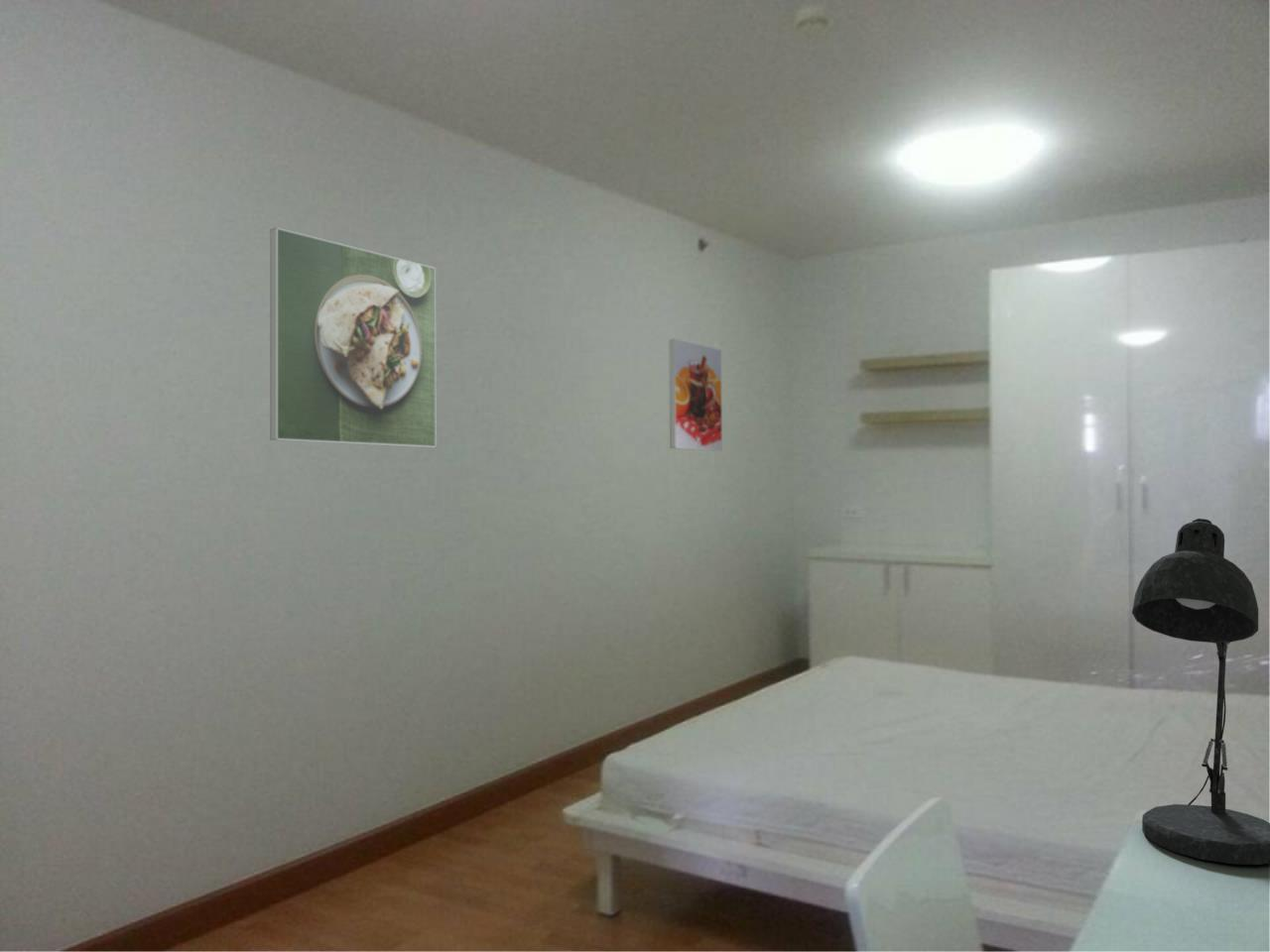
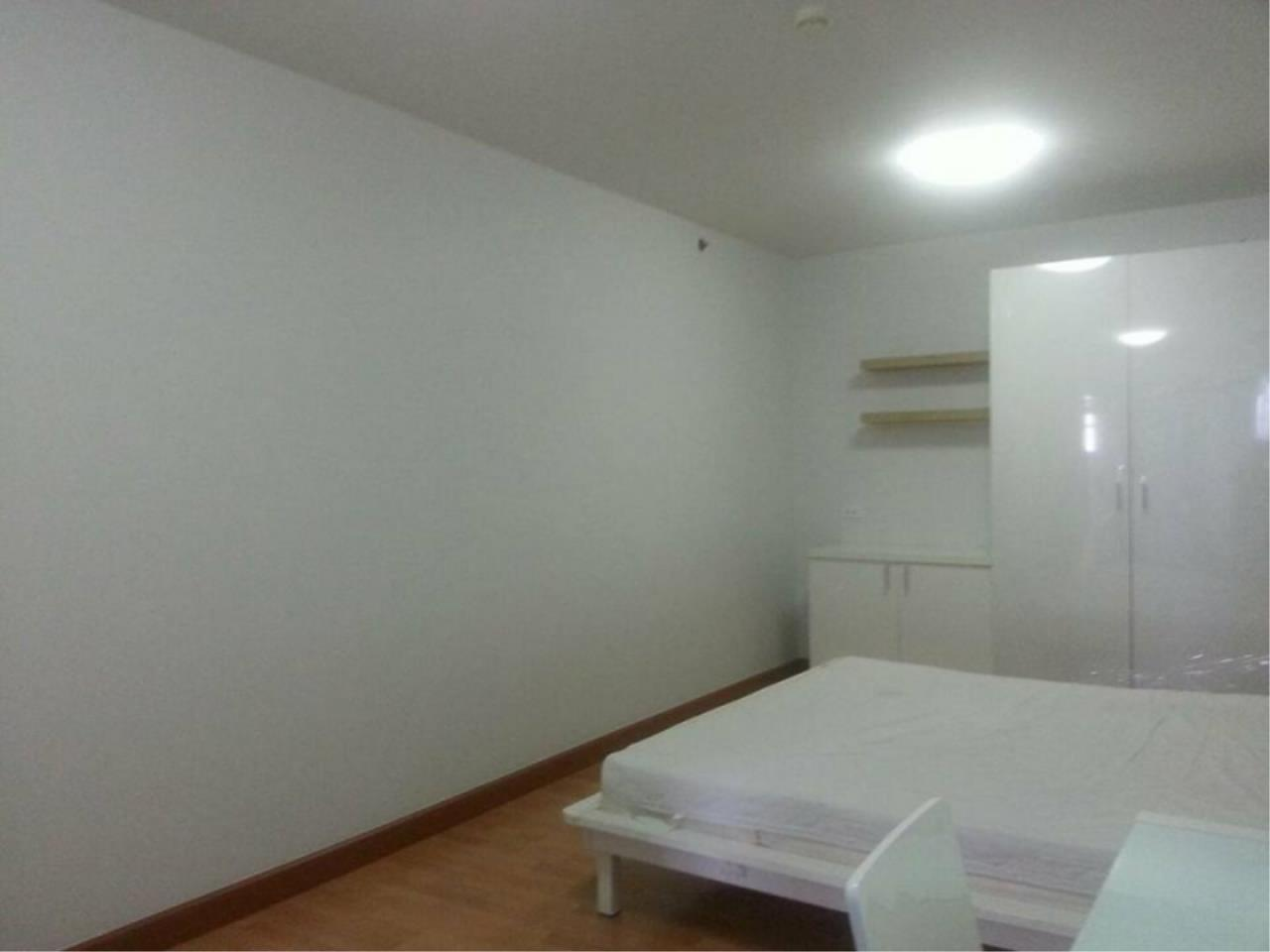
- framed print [668,338,723,452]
- desk lamp [1131,518,1270,866]
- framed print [269,226,438,448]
